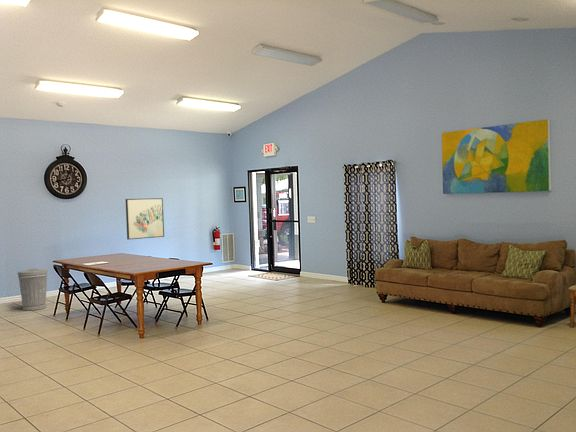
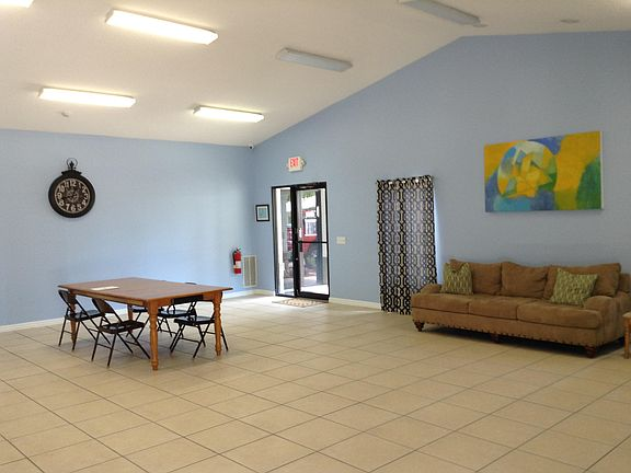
- wall art [125,197,165,240]
- trash can [17,267,48,312]
